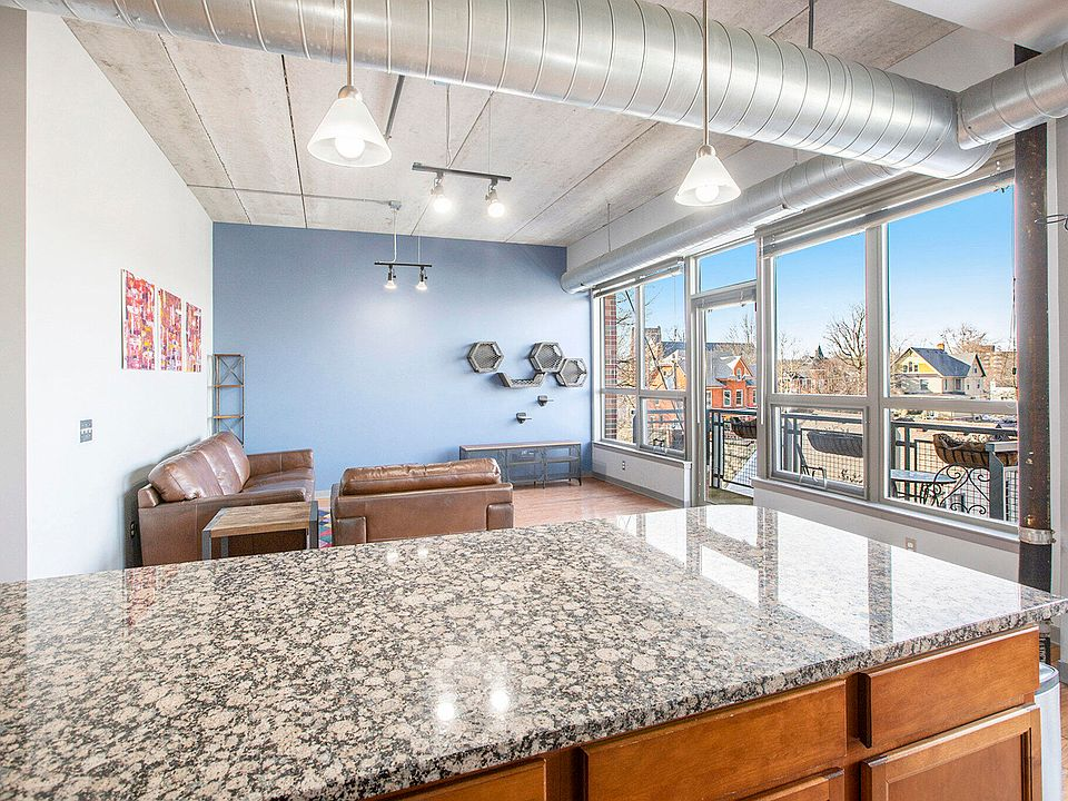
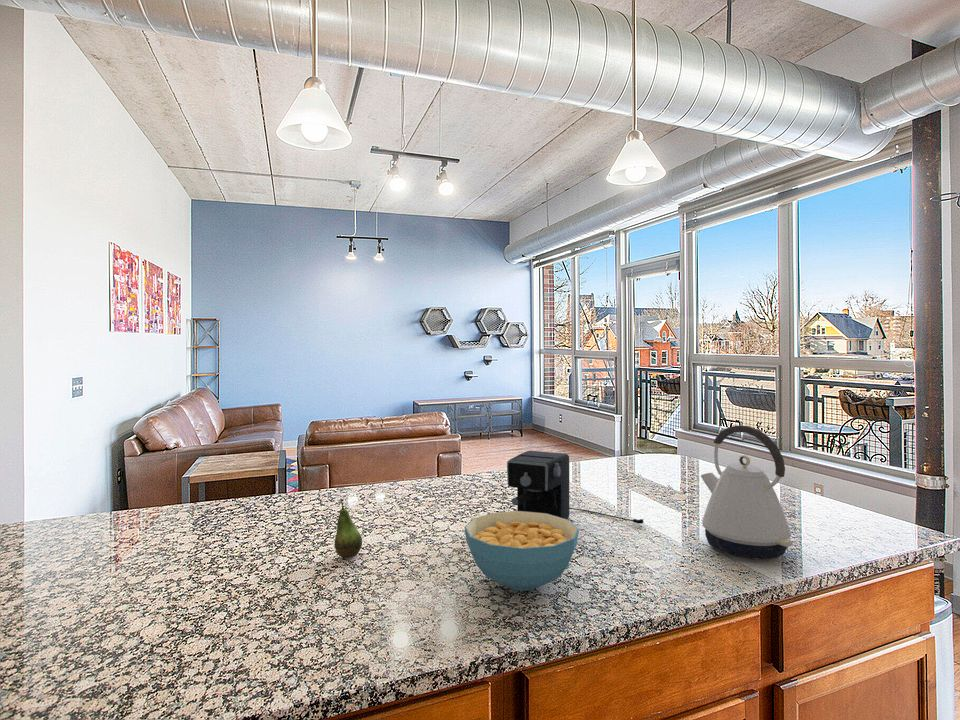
+ kettle [700,424,794,560]
+ fruit [334,498,363,558]
+ coffee maker [506,450,644,525]
+ cereal bowl [464,510,580,592]
